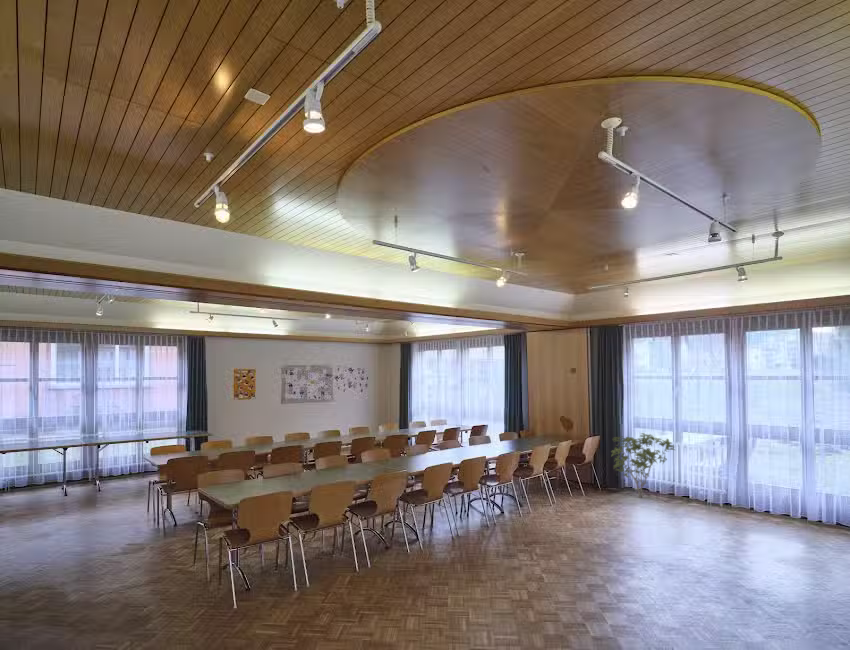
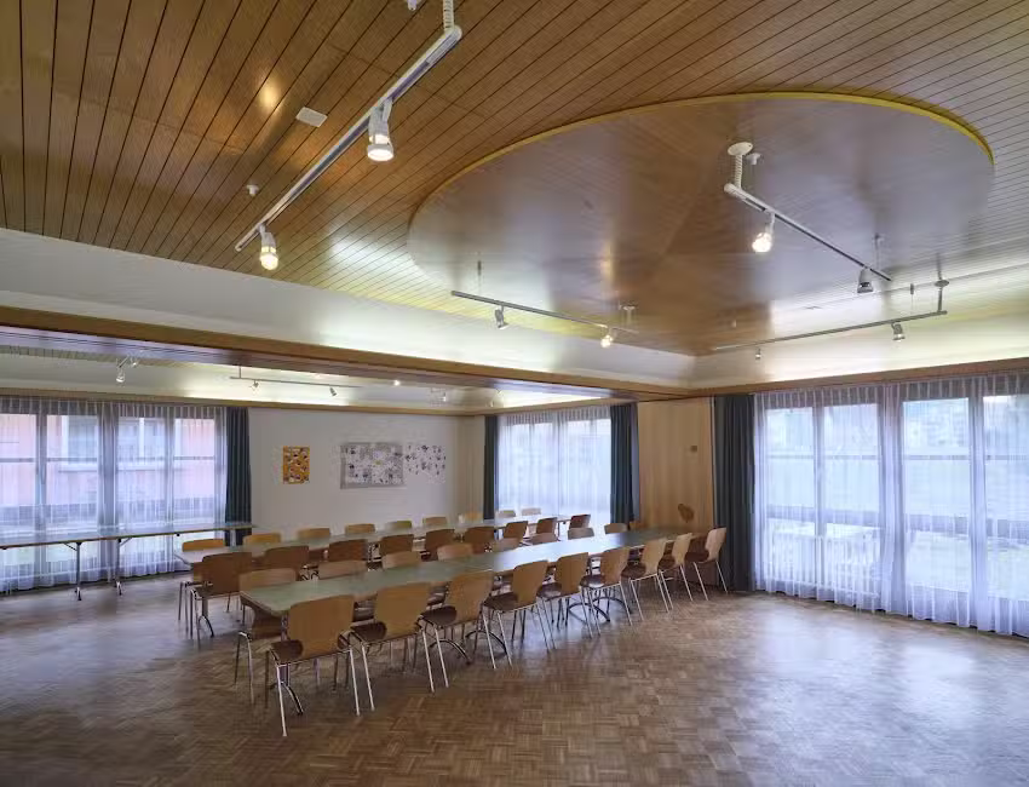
- shrub [610,432,676,499]
